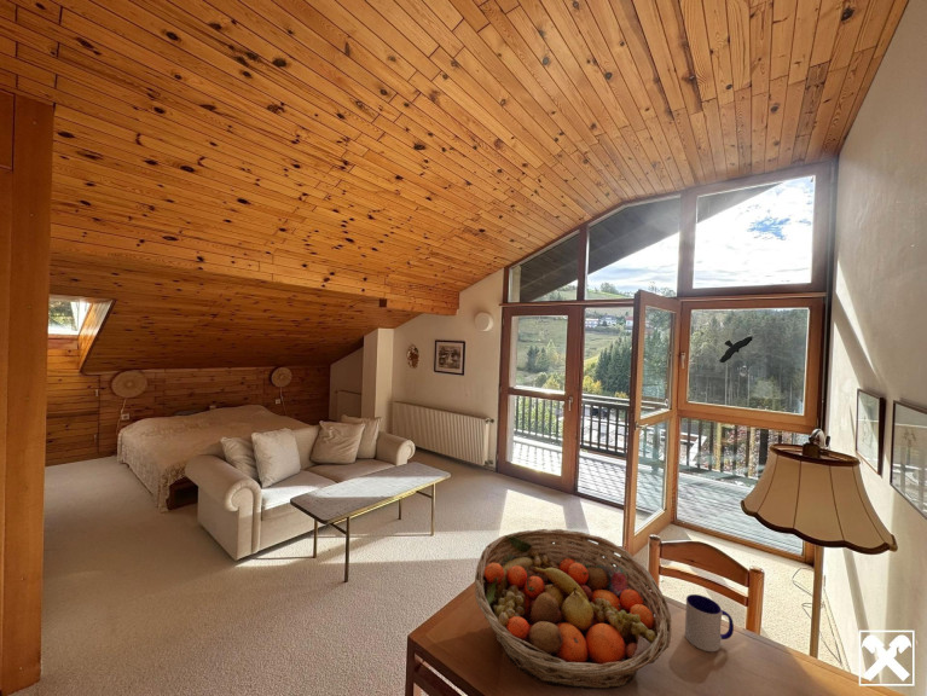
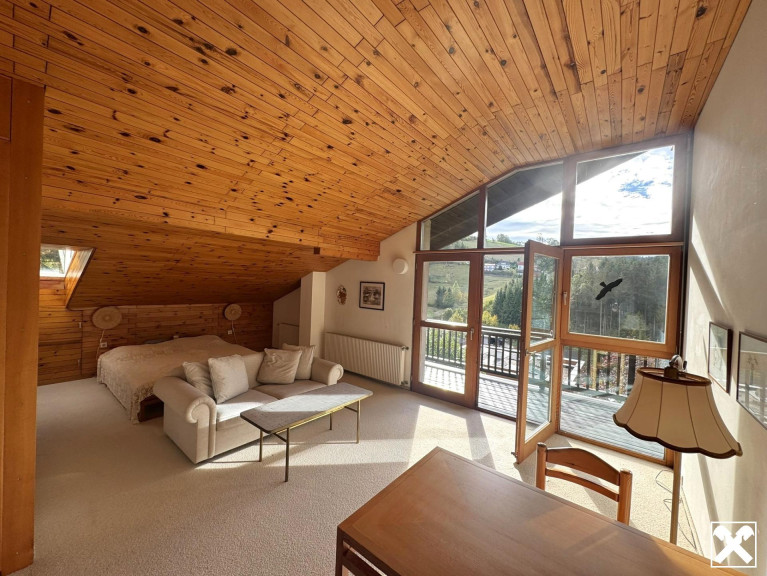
- mug [684,593,735,652]
- fruit basket [474,528,673,690]
